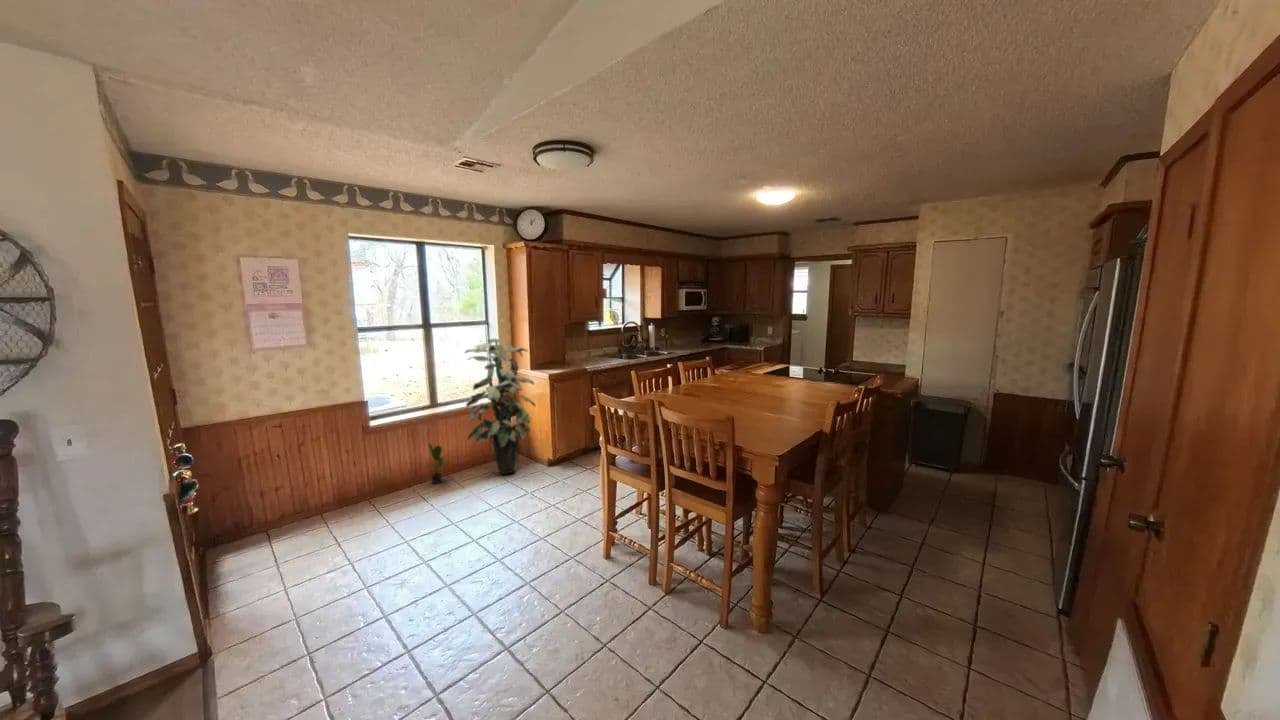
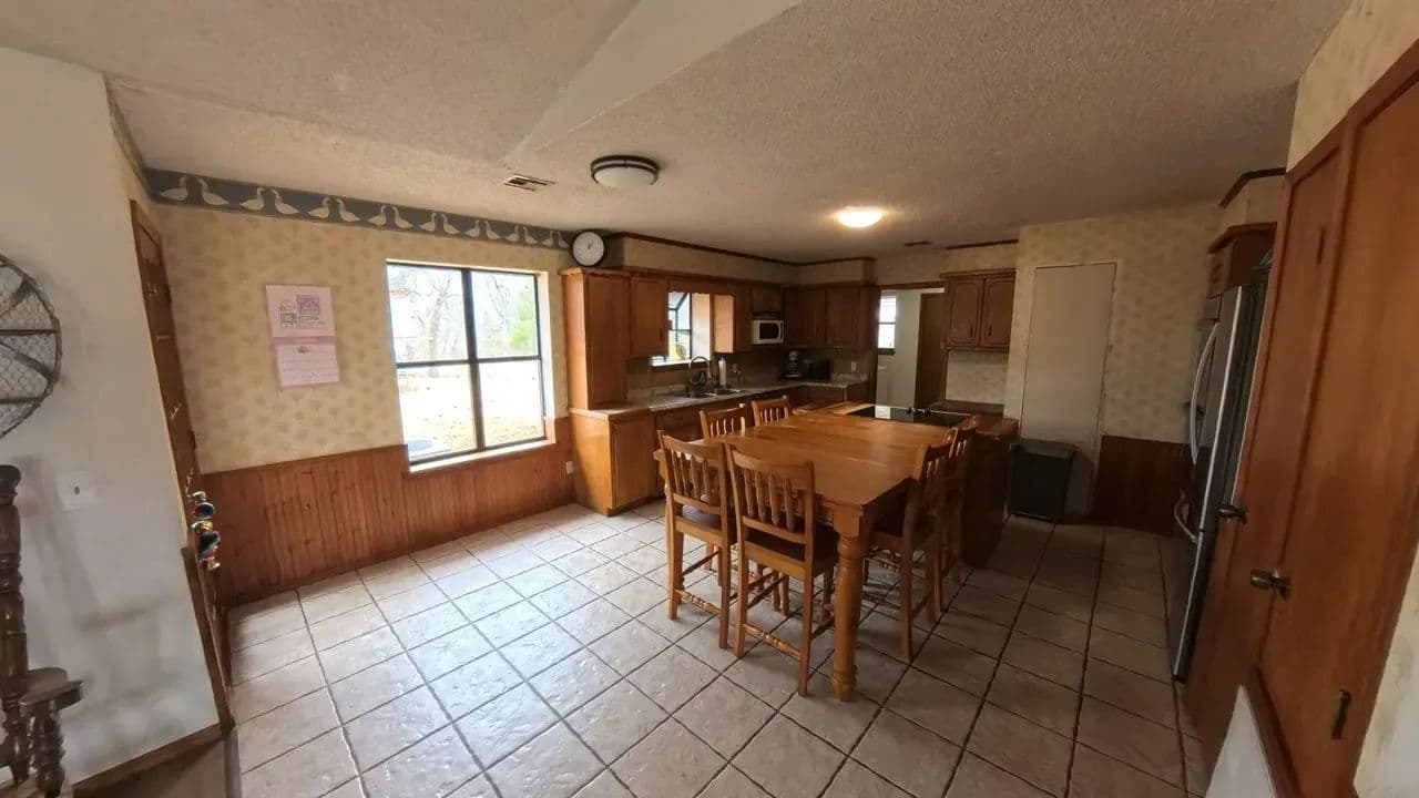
- indoor plant [463,338,537,475]
- potted plant [426,442,451,485]
